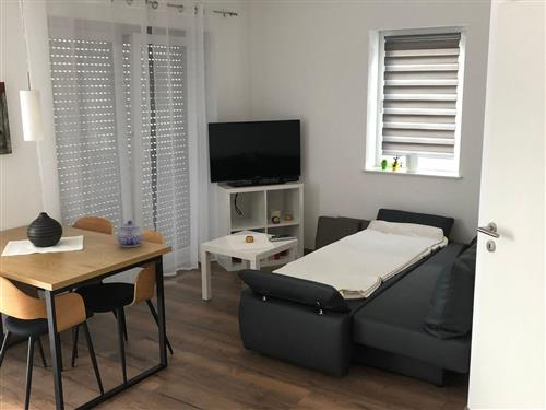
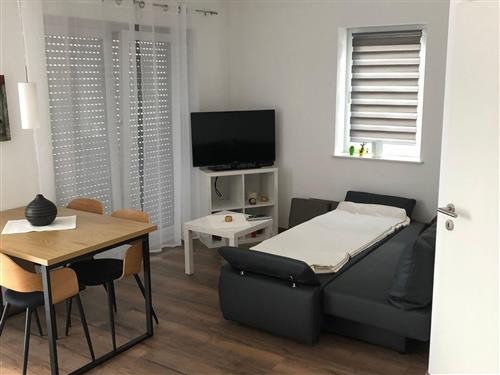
- teapot [116,220,144,248]
